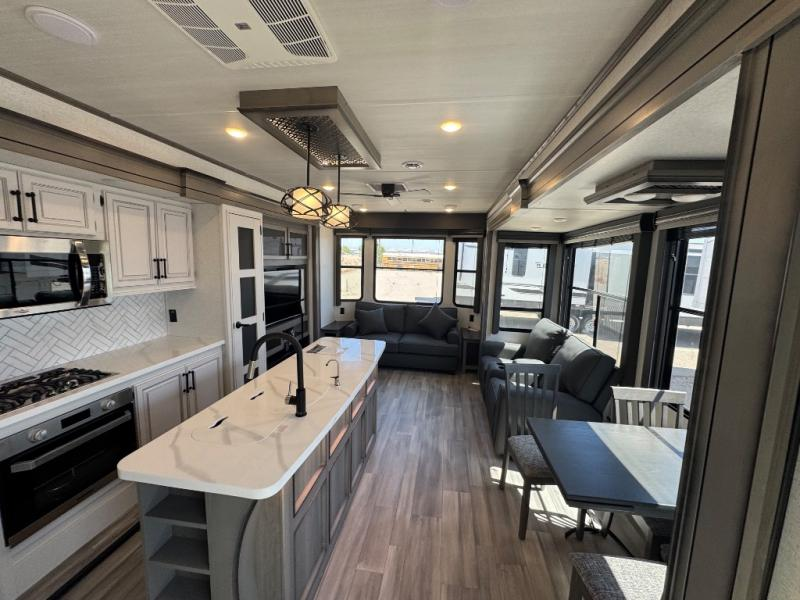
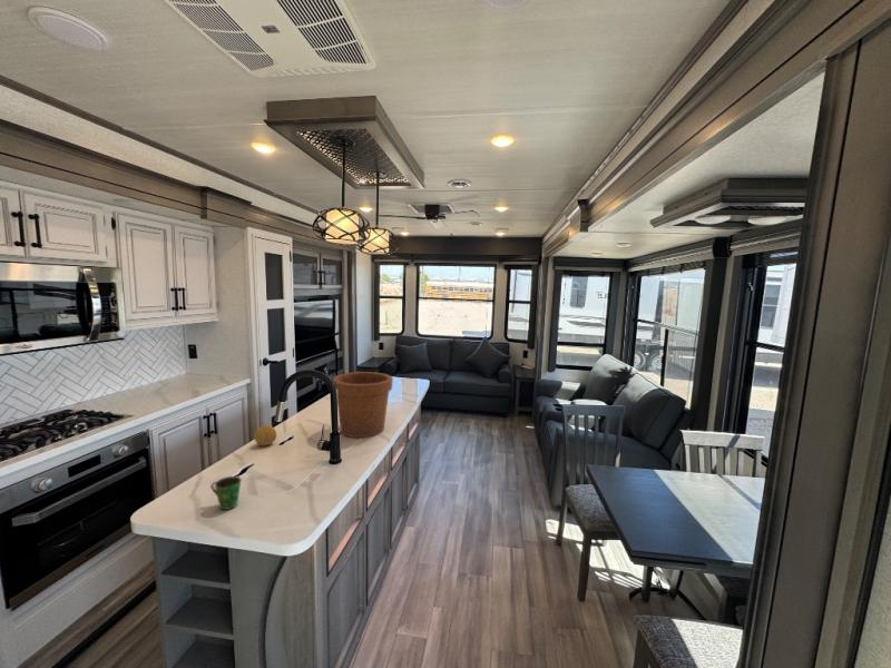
+ fruit [253,424,277,446]
+ flower pot [332,371,394,439]
+ cup [209,475,243,511]
